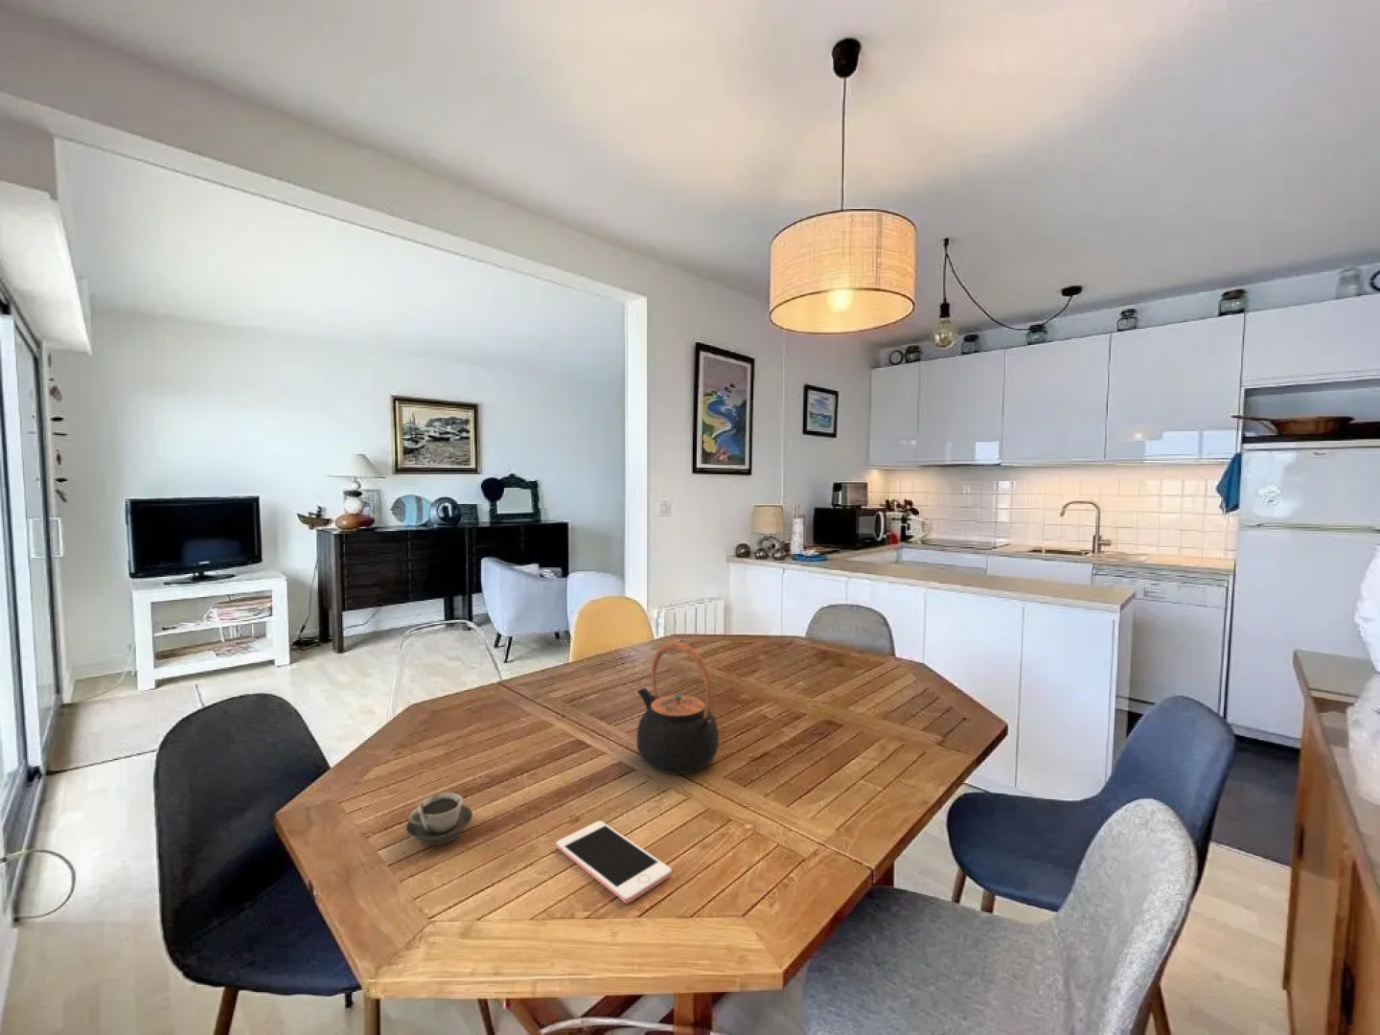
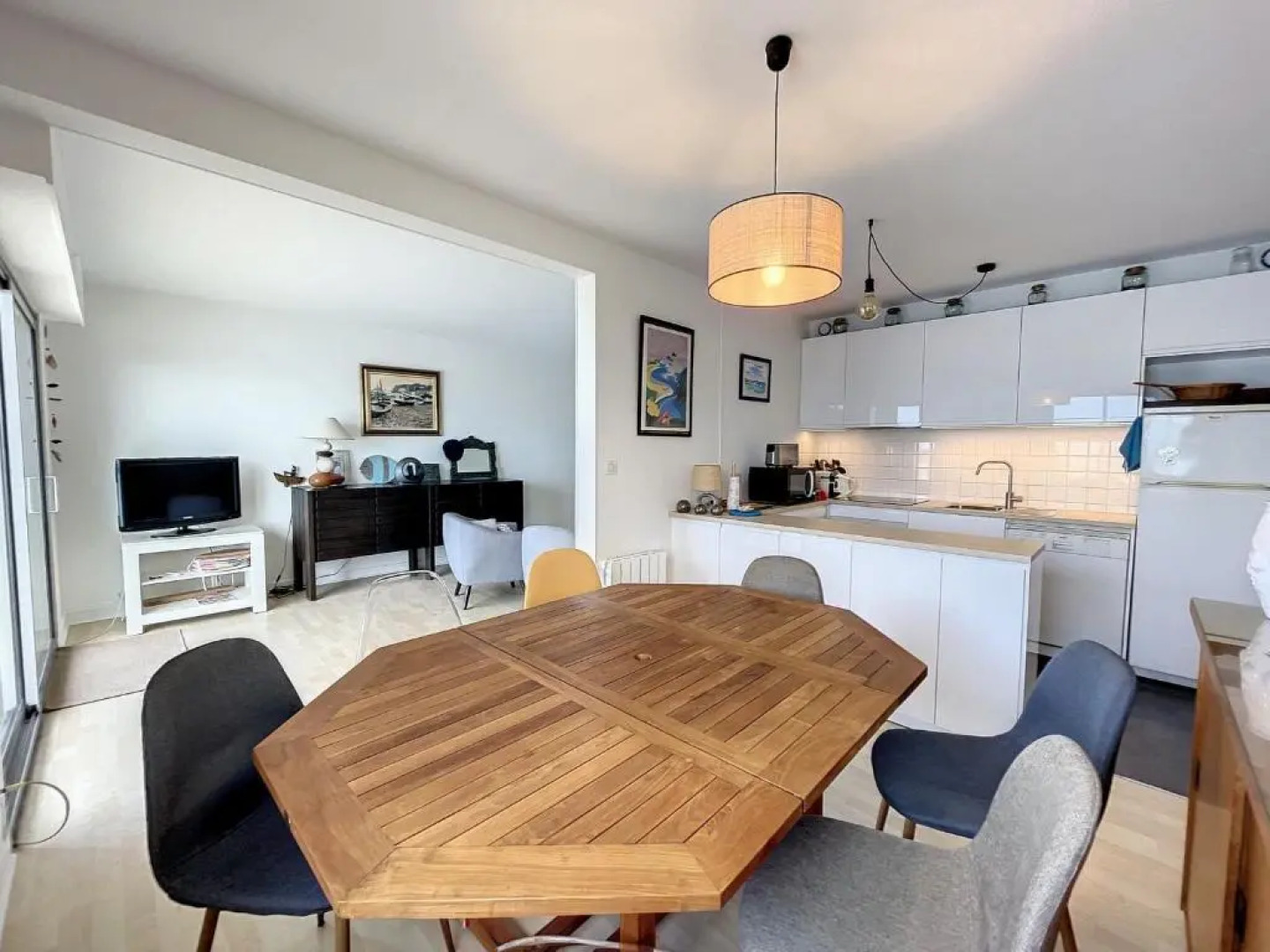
- cell phone [556,821,673,905]
- cup [405,791,474,847]
- teapot [636,640,719,775]
